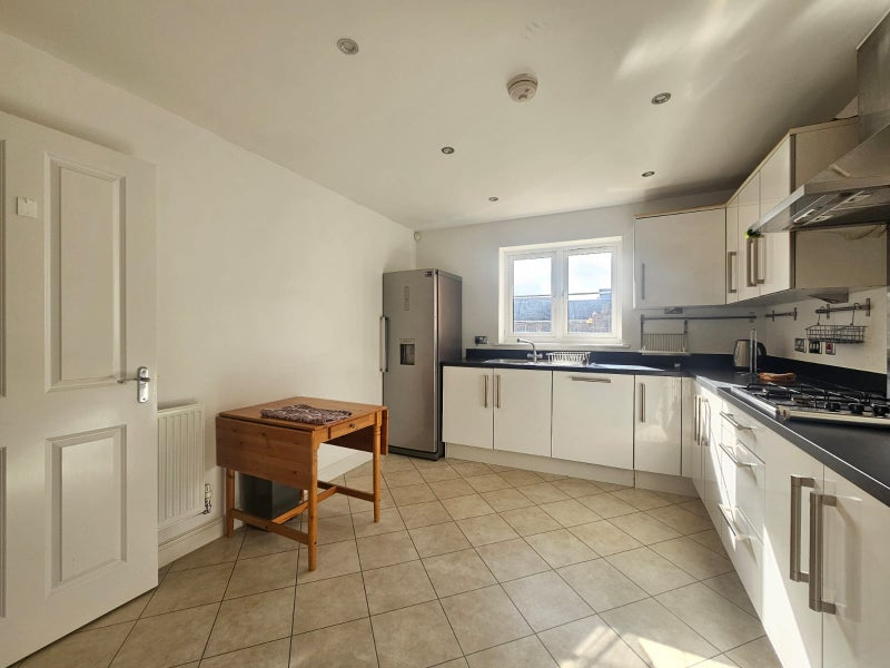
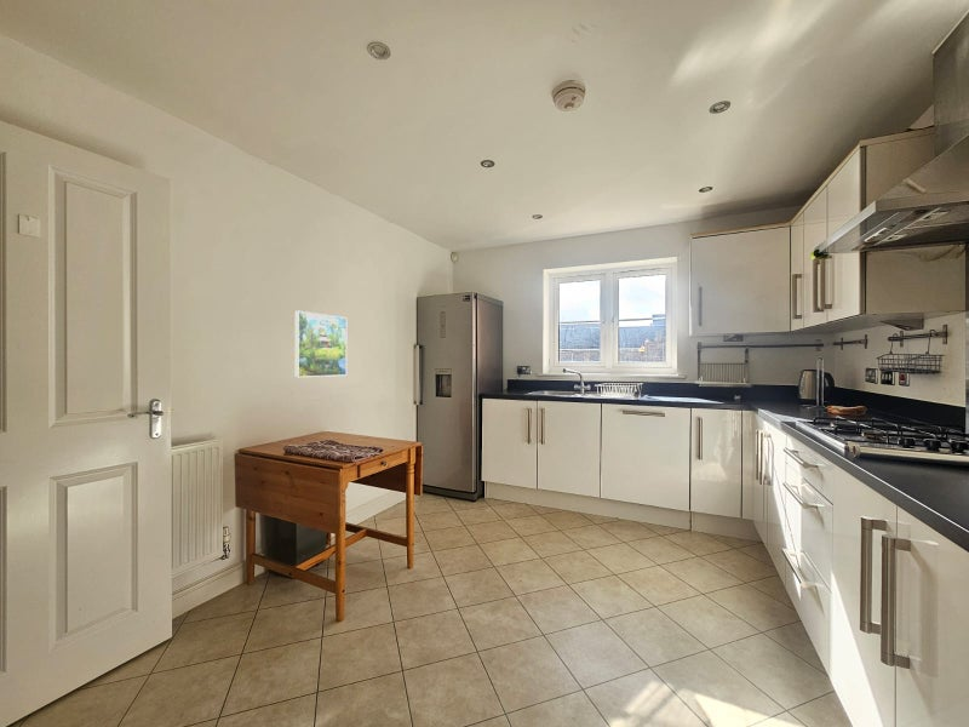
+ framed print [293,310,348,378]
